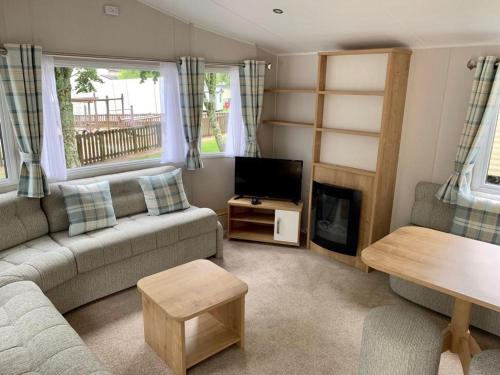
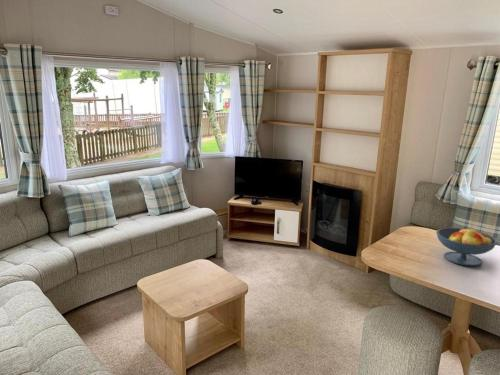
+ fruit bowl [435,226,498,267]
